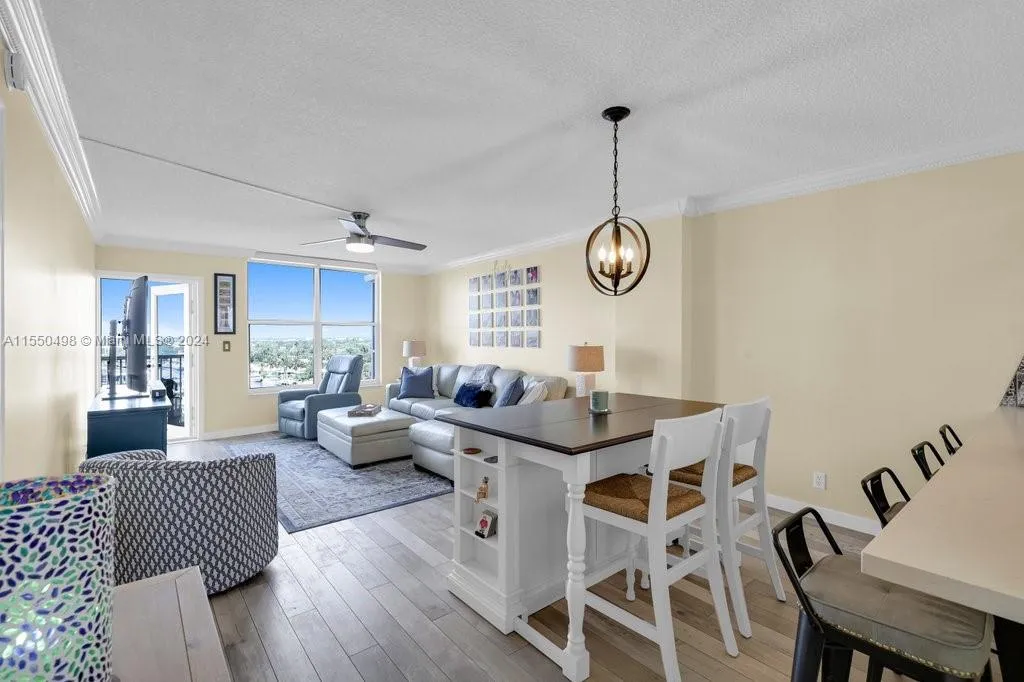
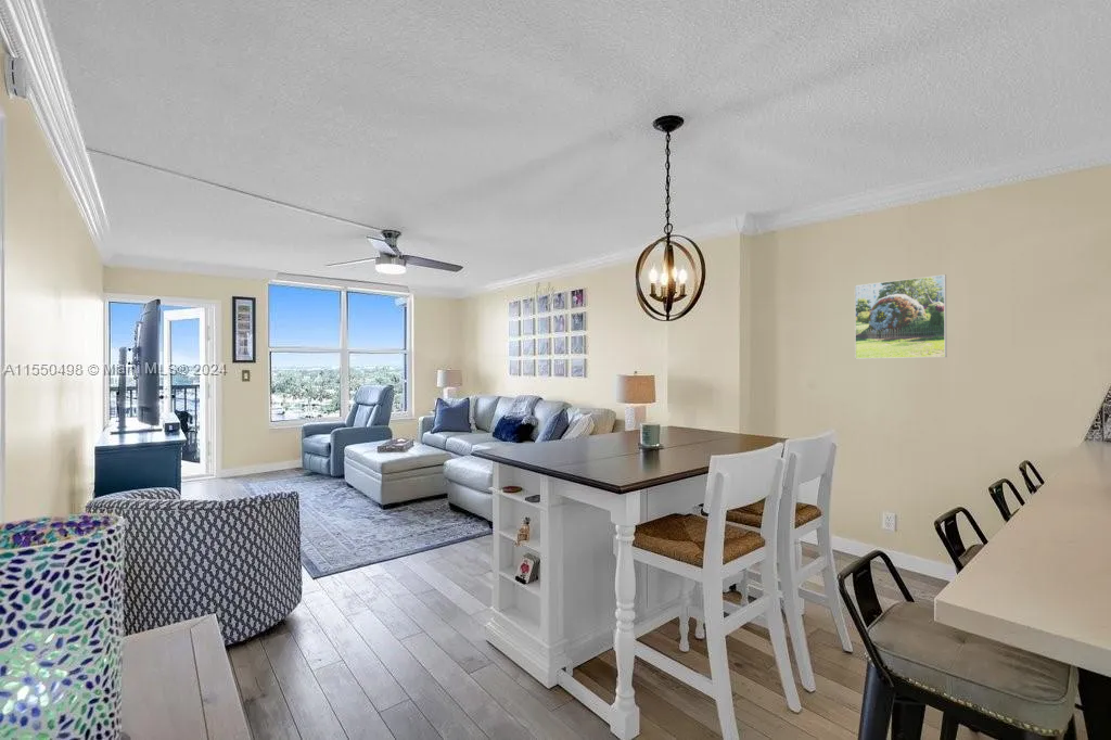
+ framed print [854,273,948,360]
